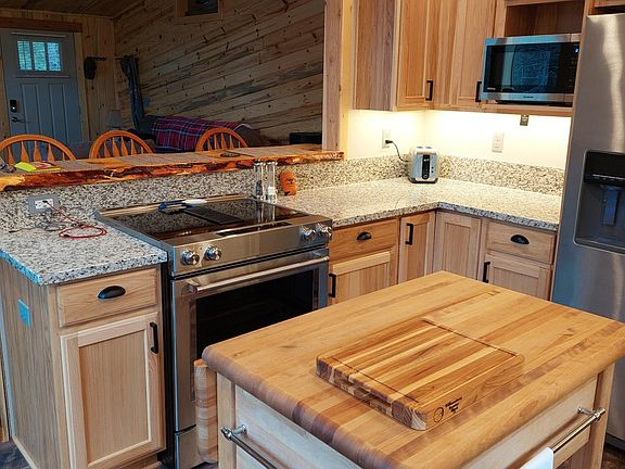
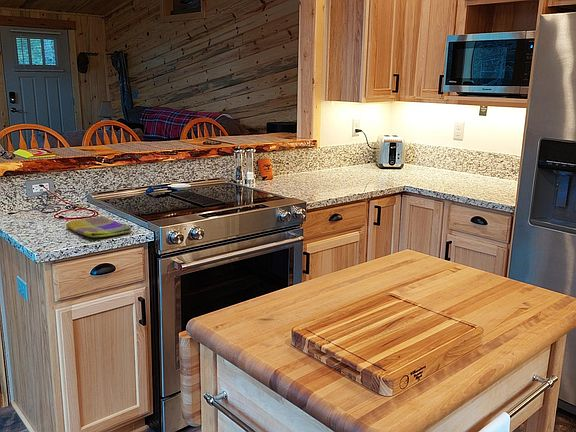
+ dish towel [65,215,133,238]
